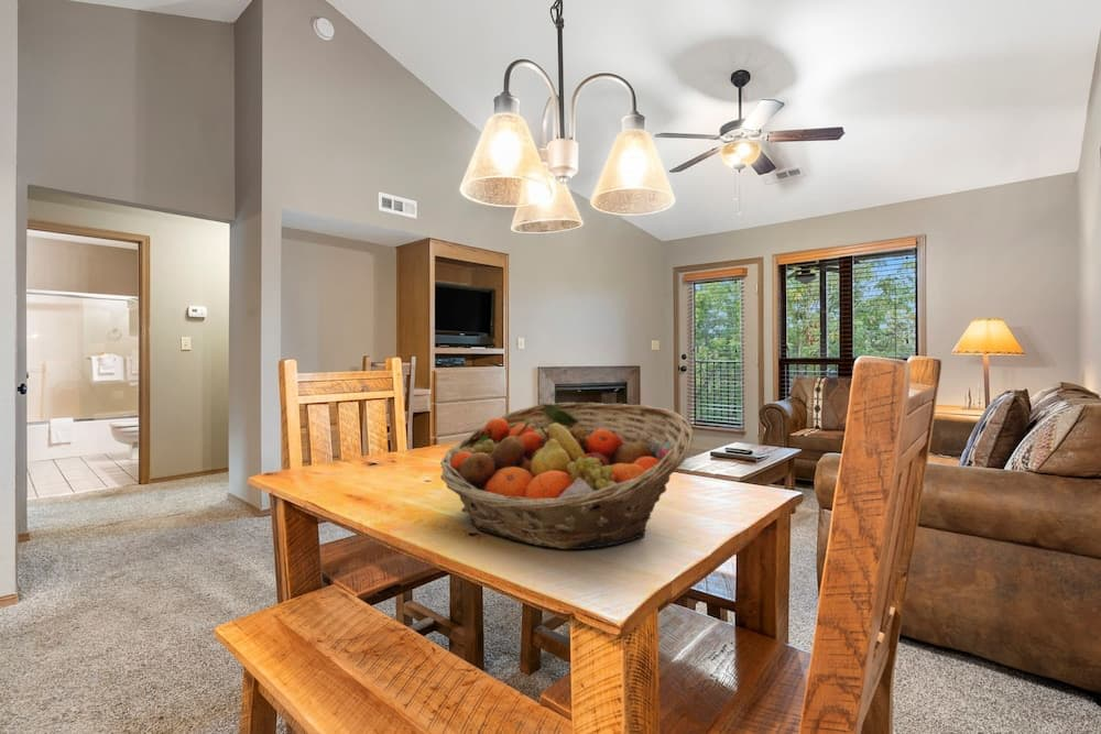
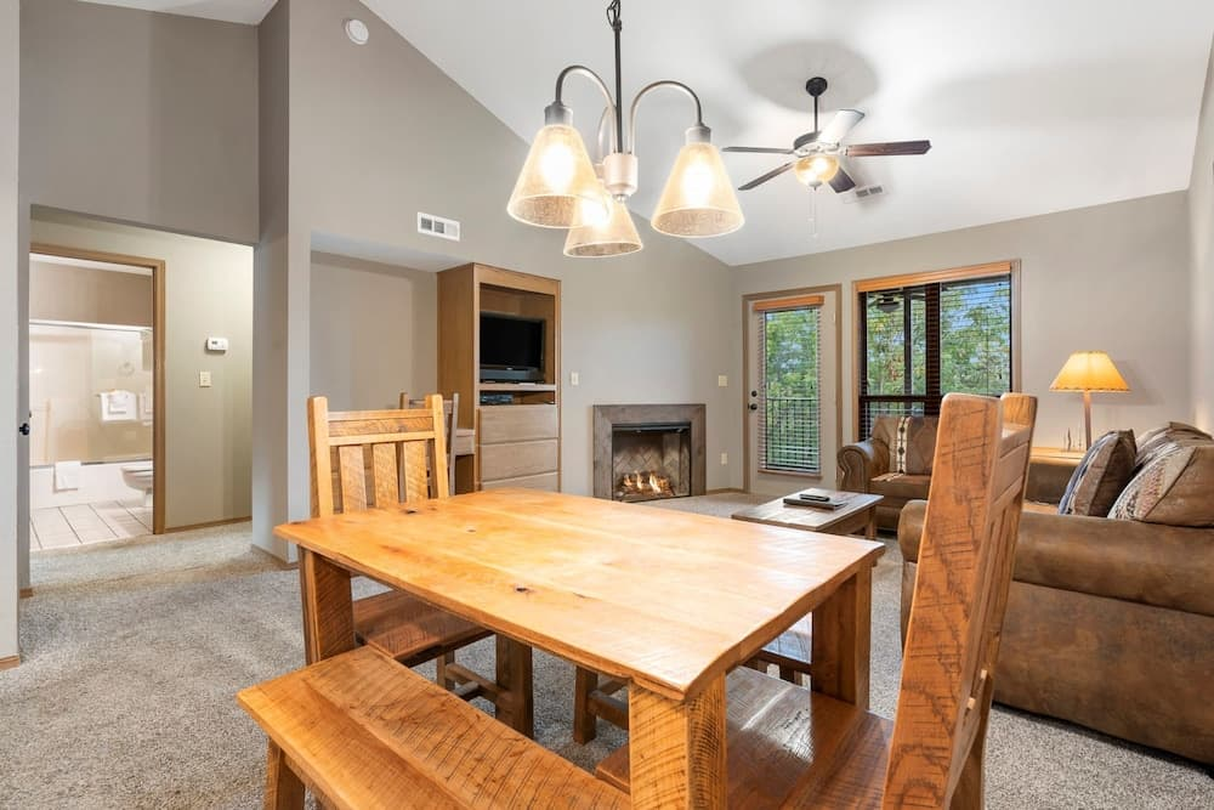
- fruit basket [439,402,694,550]
